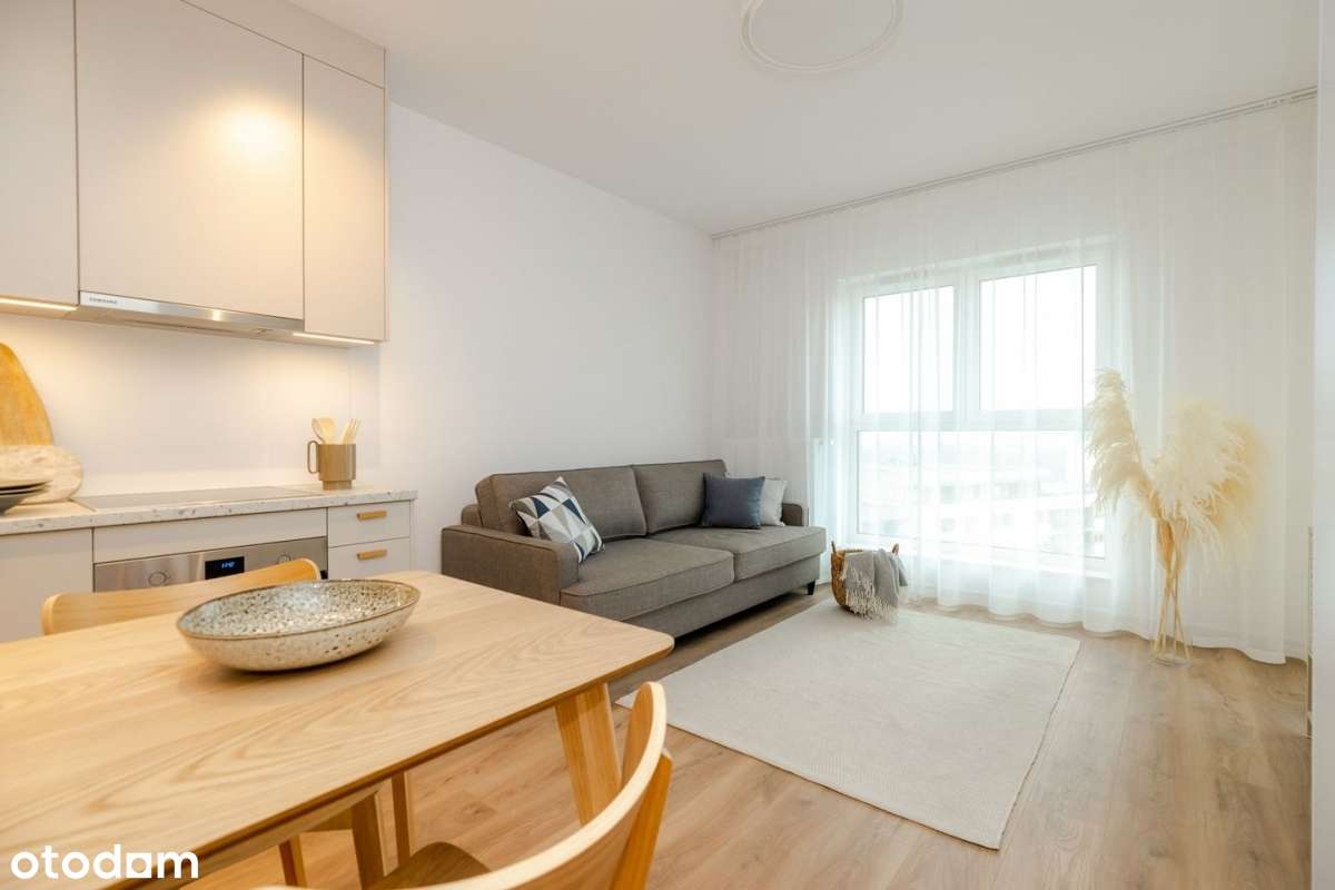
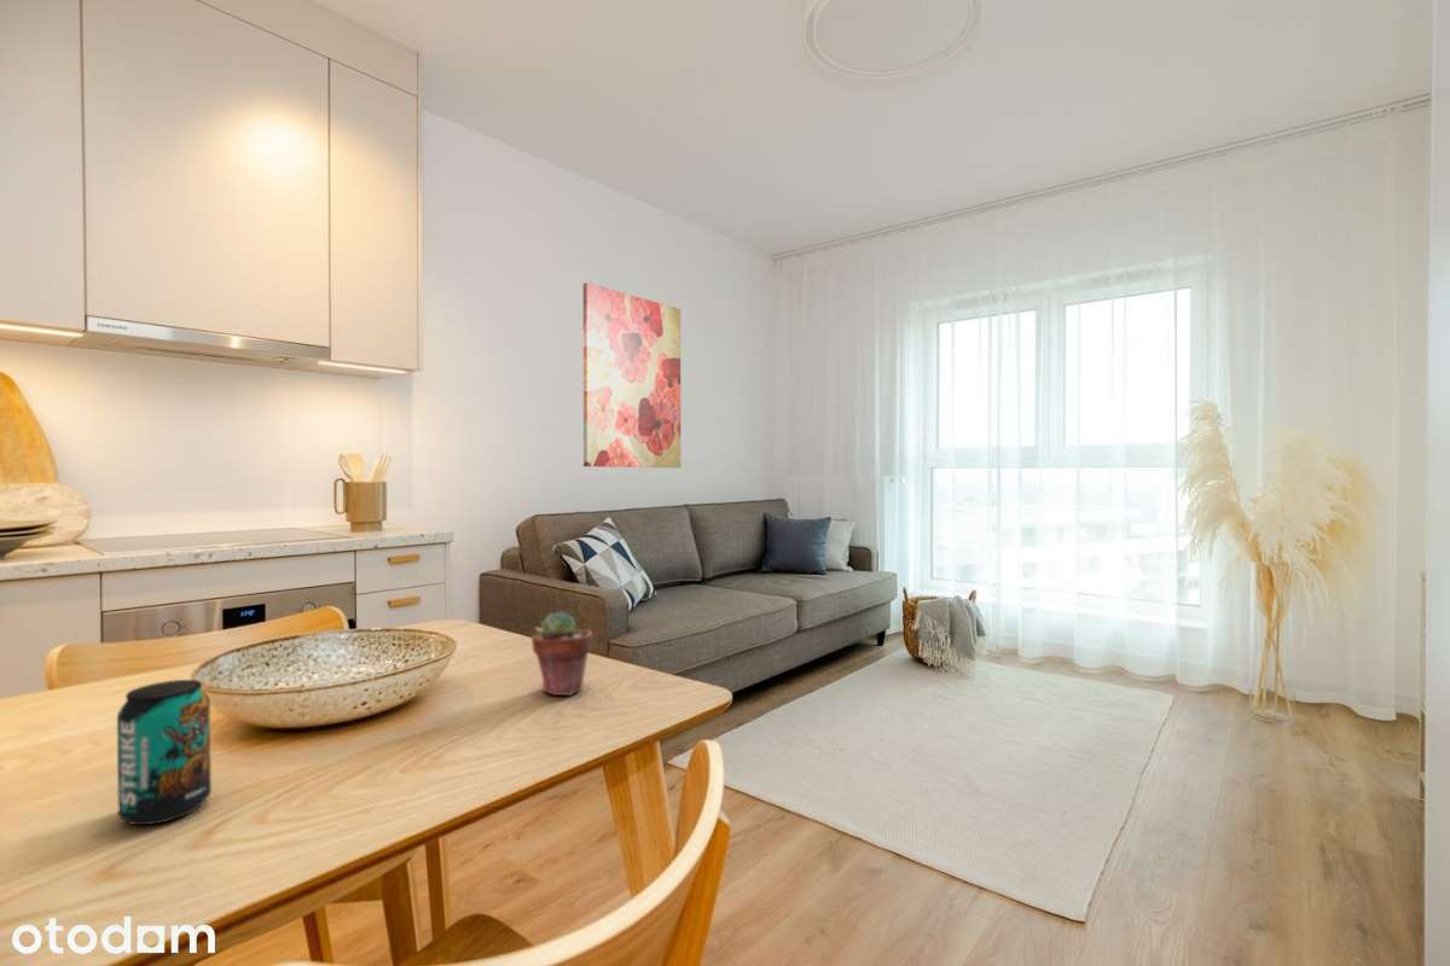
+ potted succulent [530,610,593,697]
+ beverage can [116,679,213,826]
+ wall art [582,281,682,469]
